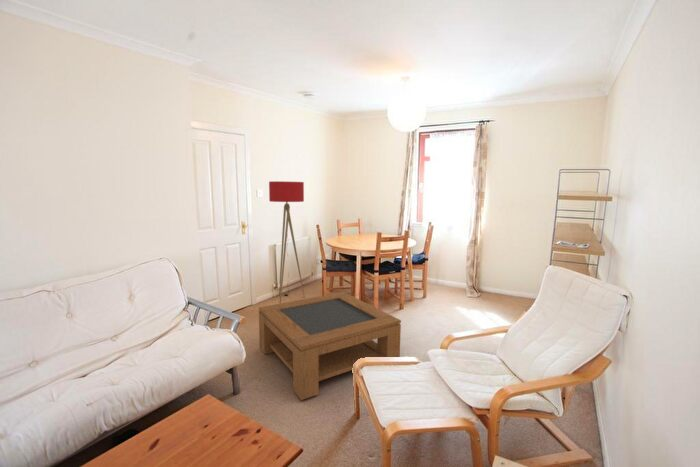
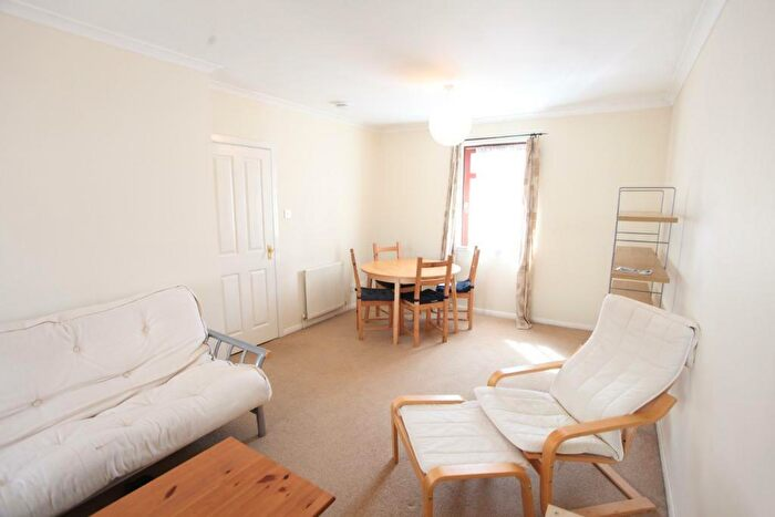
- coffee table [258,291,402,401]
- floor lamp [268,180,306,304]
